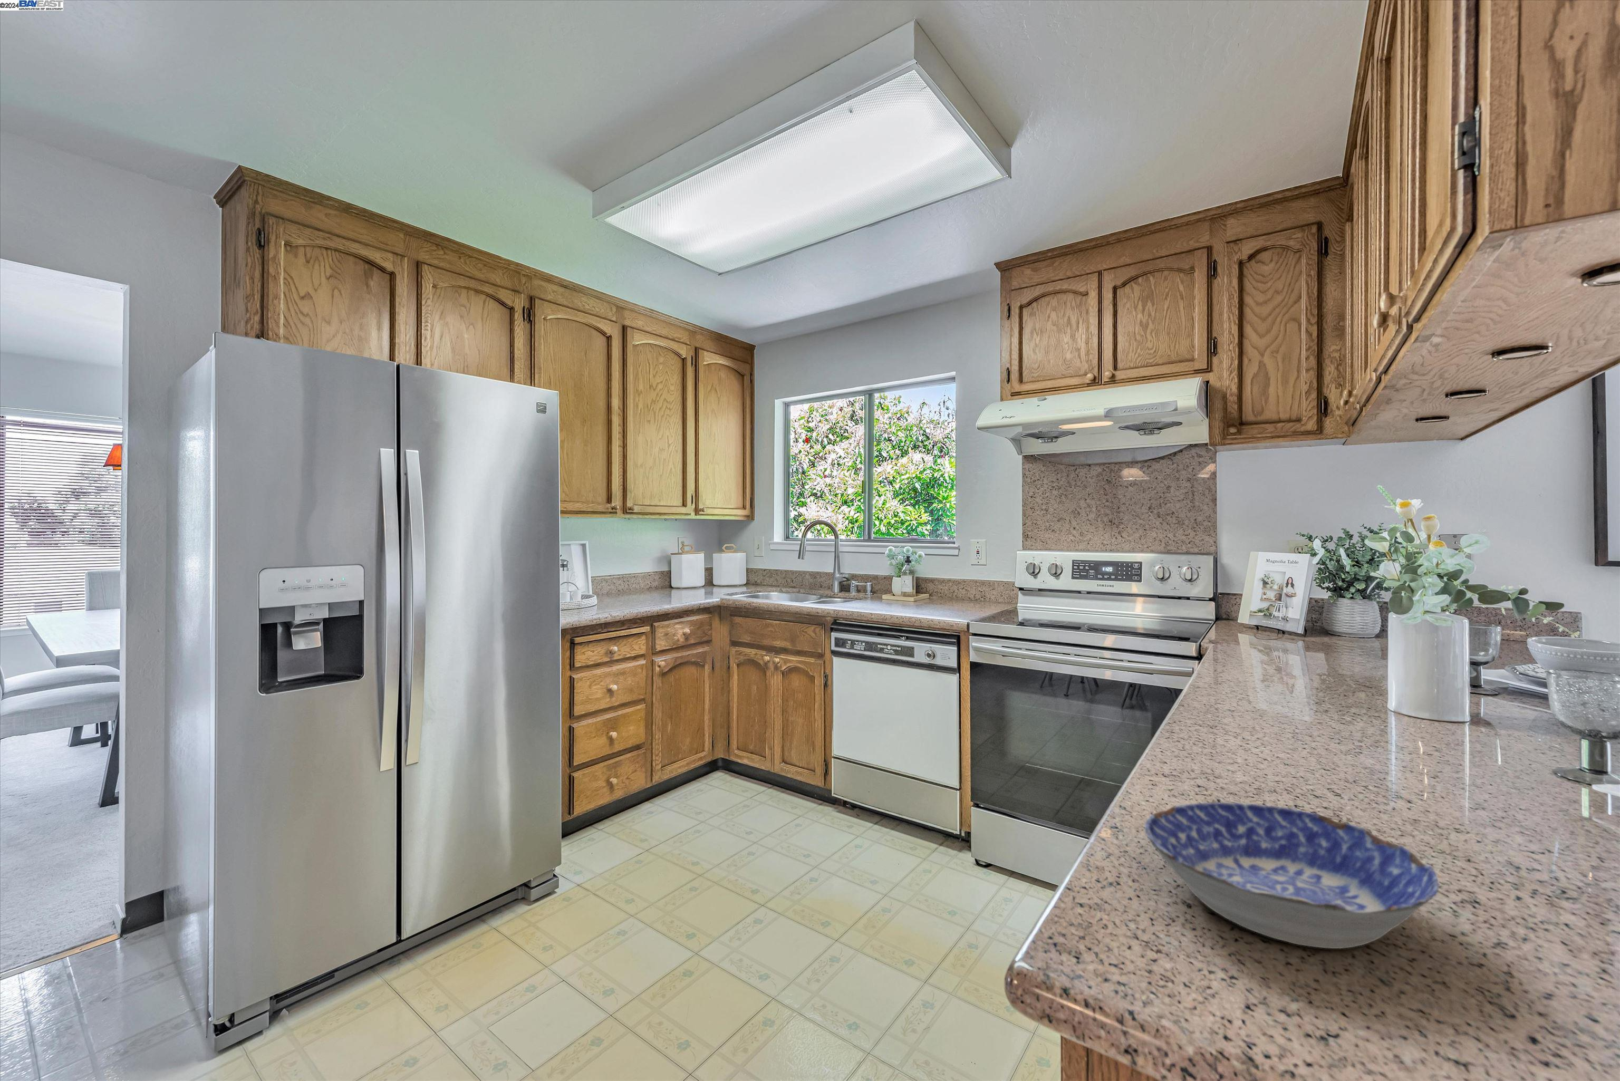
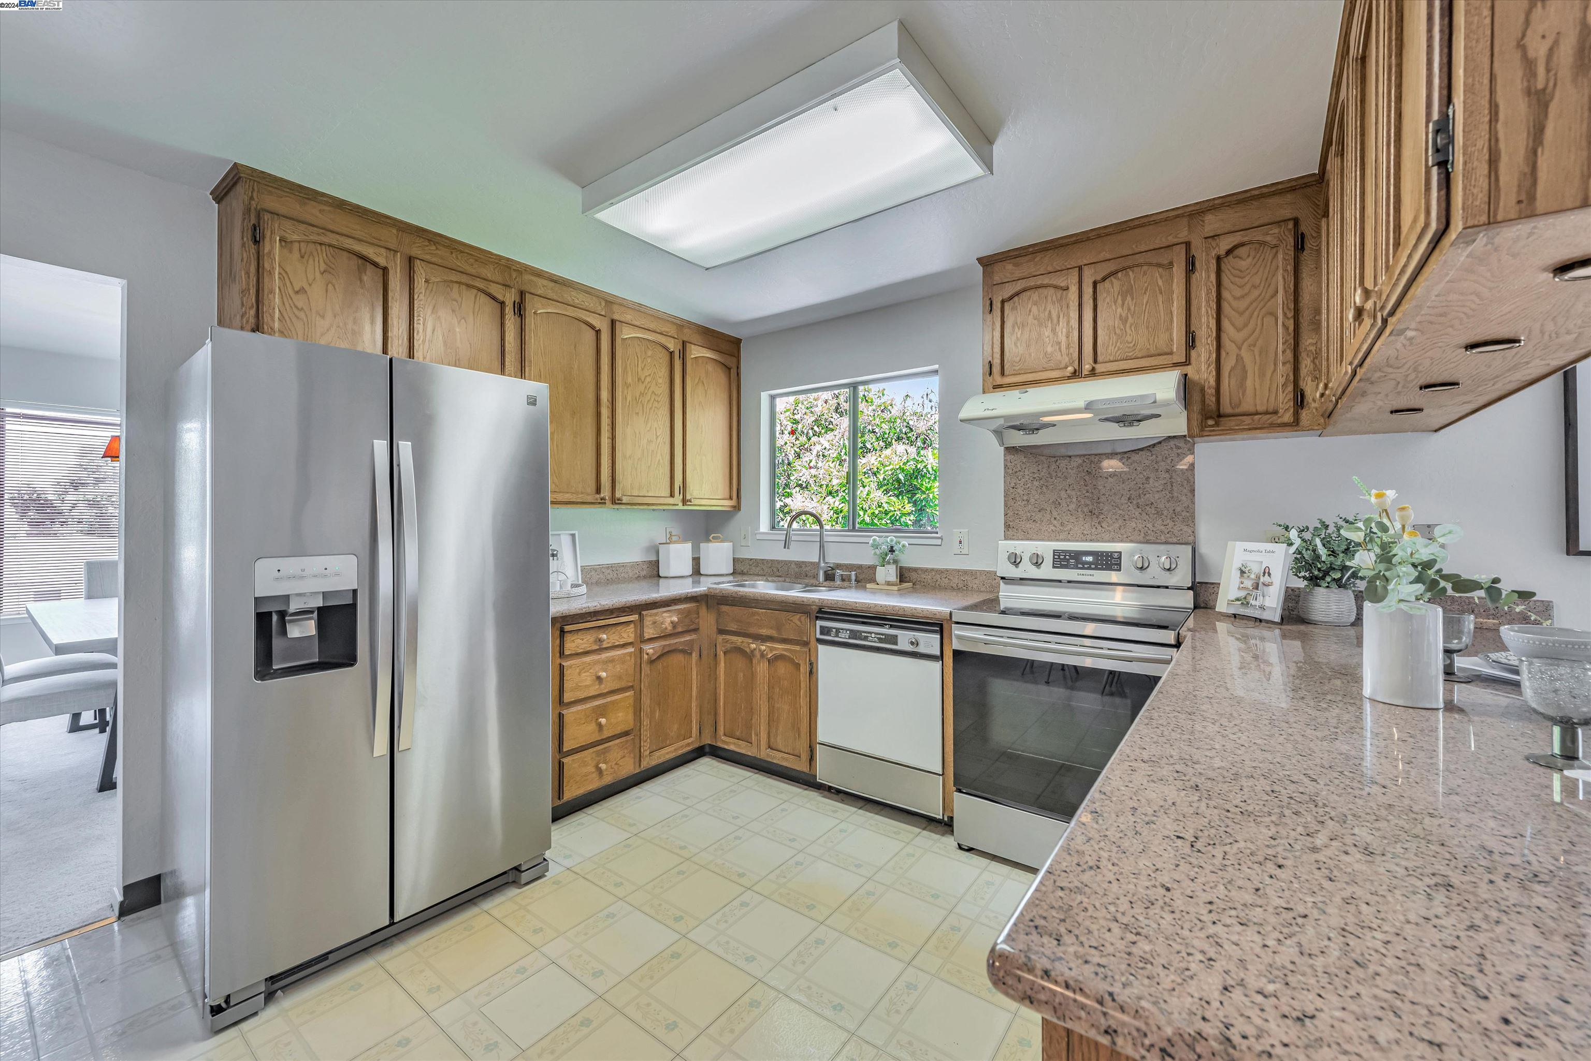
- bowl [1144,802,1439,949]
